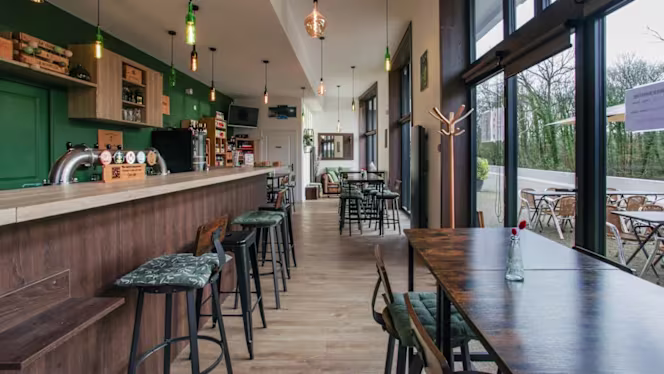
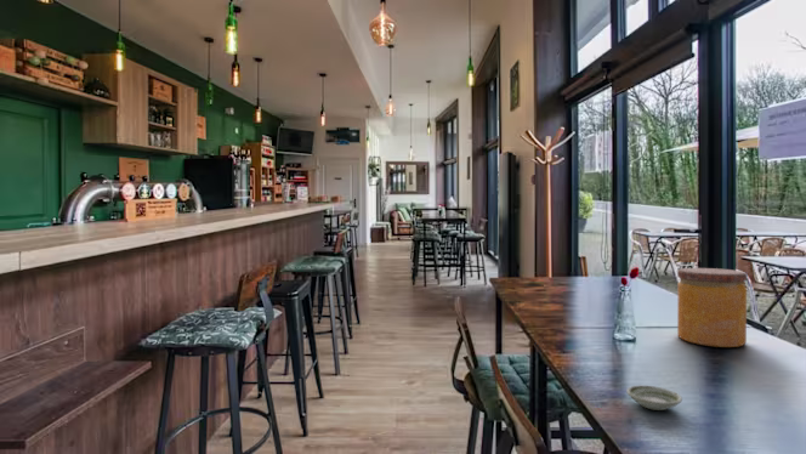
+ jar [676,267,748,348]
+ saucer [625,385,683,412]
